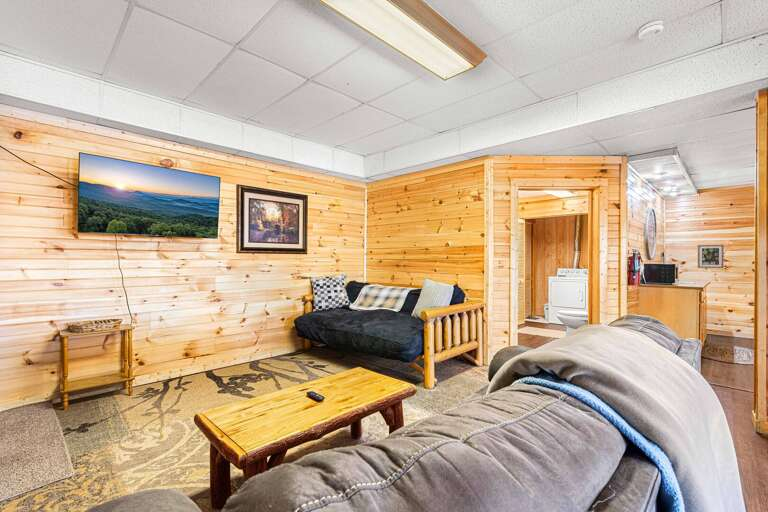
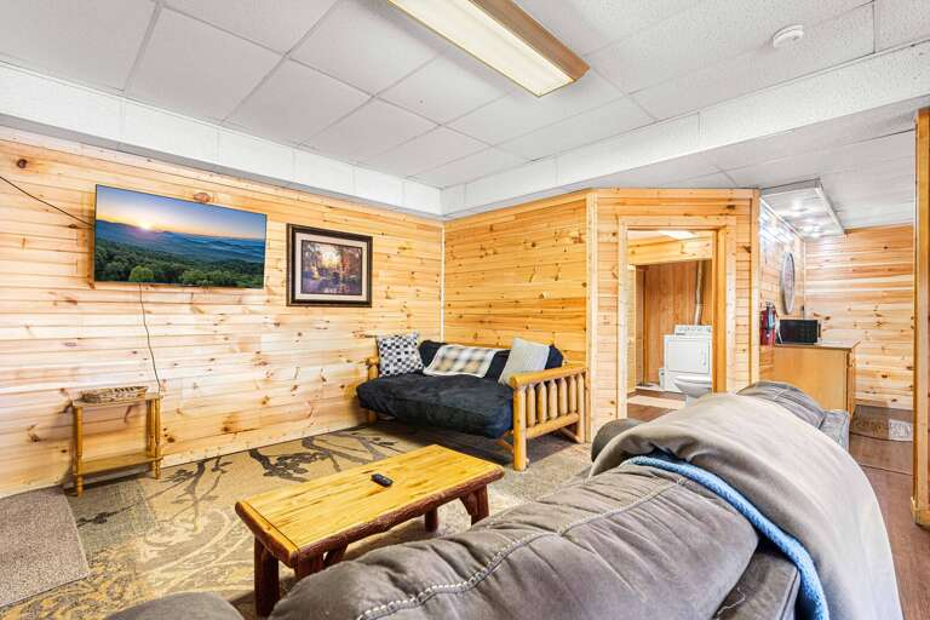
- wall art [697,244,724,269]
